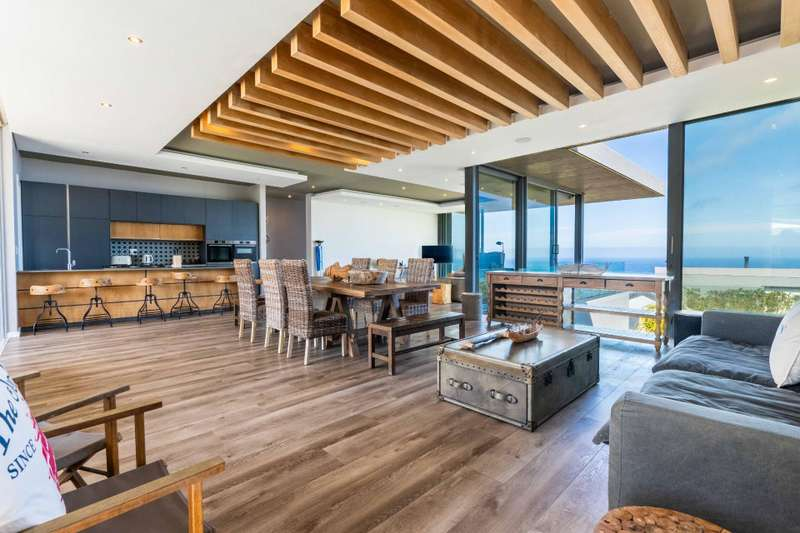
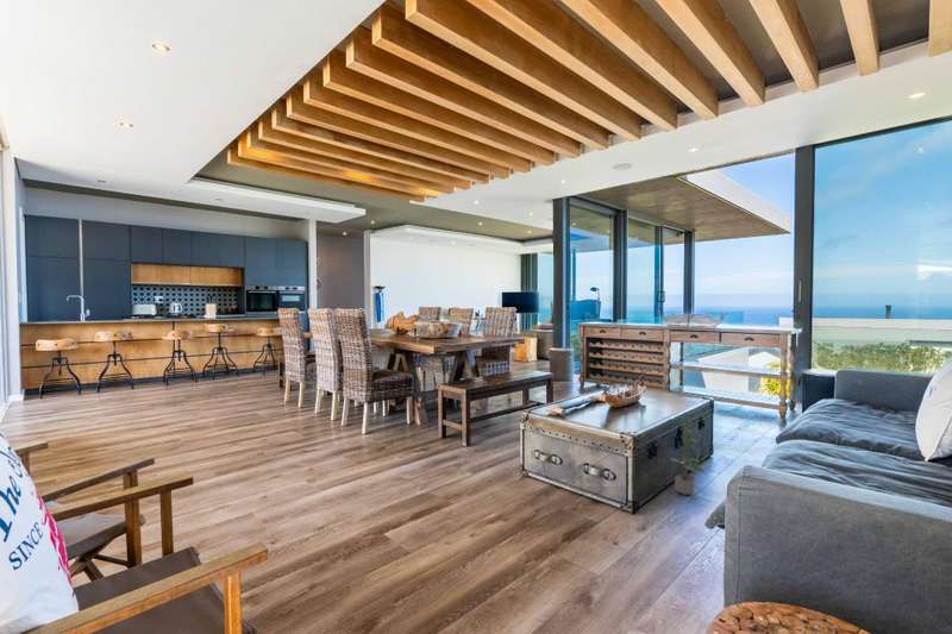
+ potted plant [668,416,708,496]
